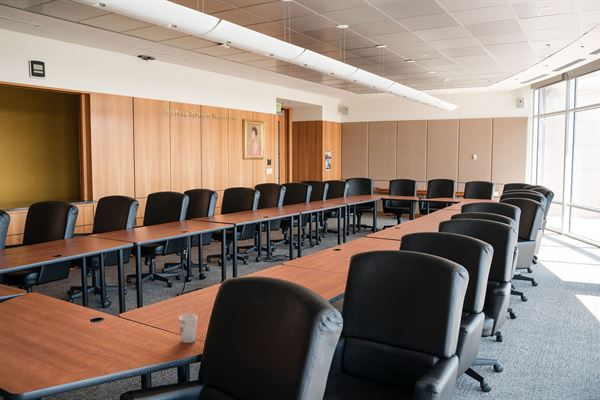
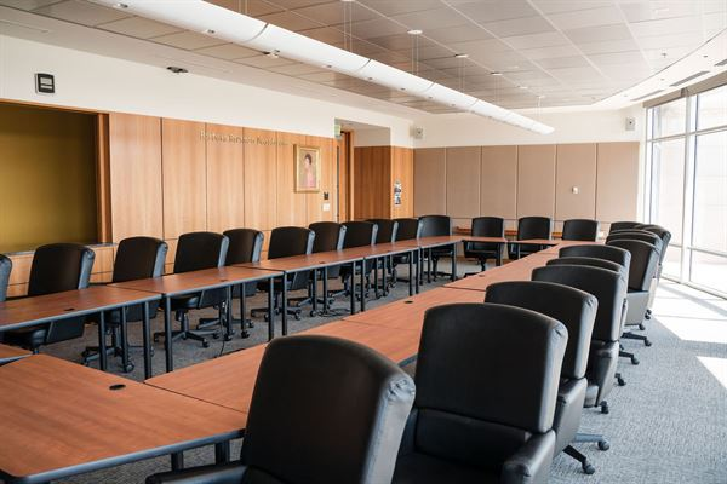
- cup [178,313,198,344]
